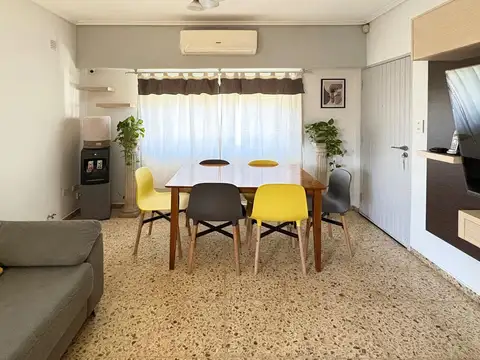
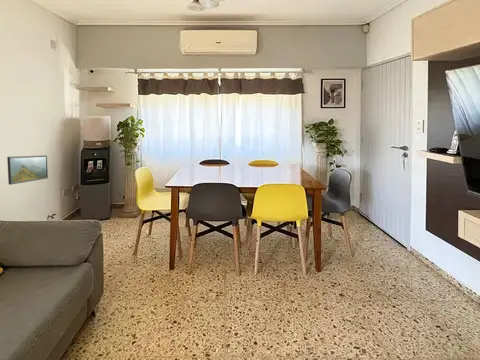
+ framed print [6,154,49,186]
